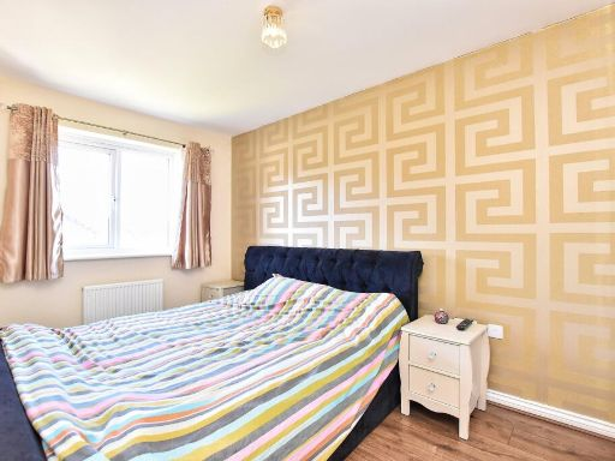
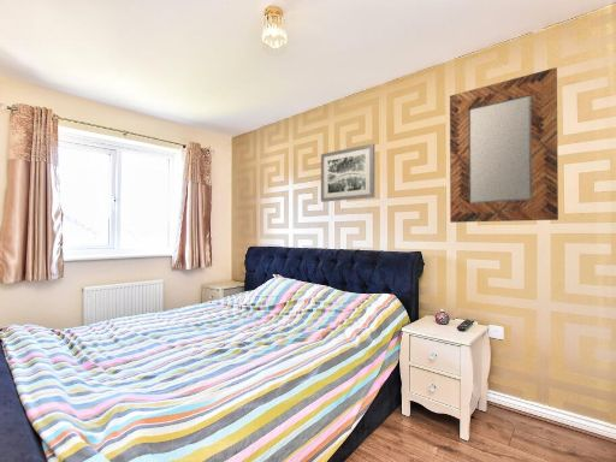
+ wall art [320,142,375,203]
+ home mirror [449,66,559,224]
